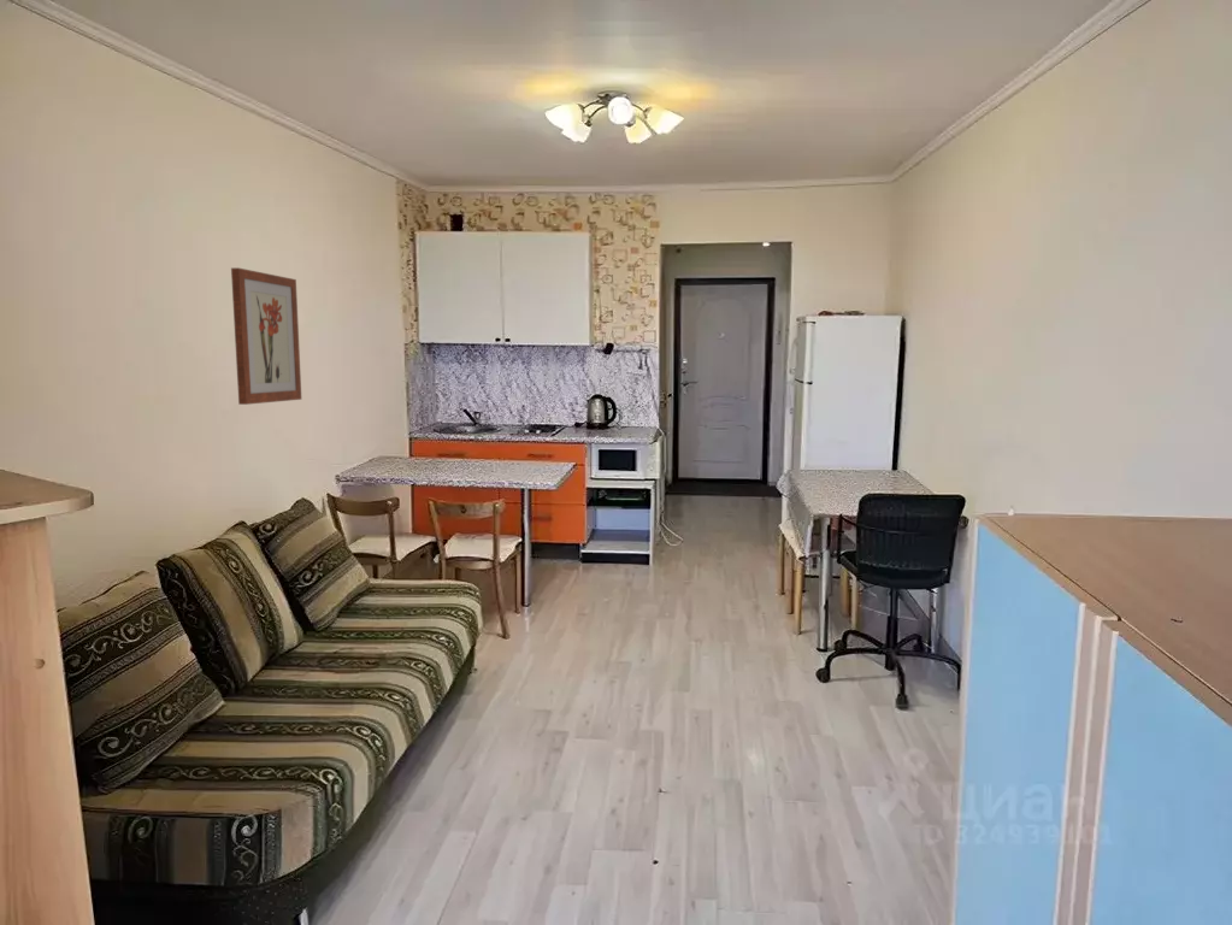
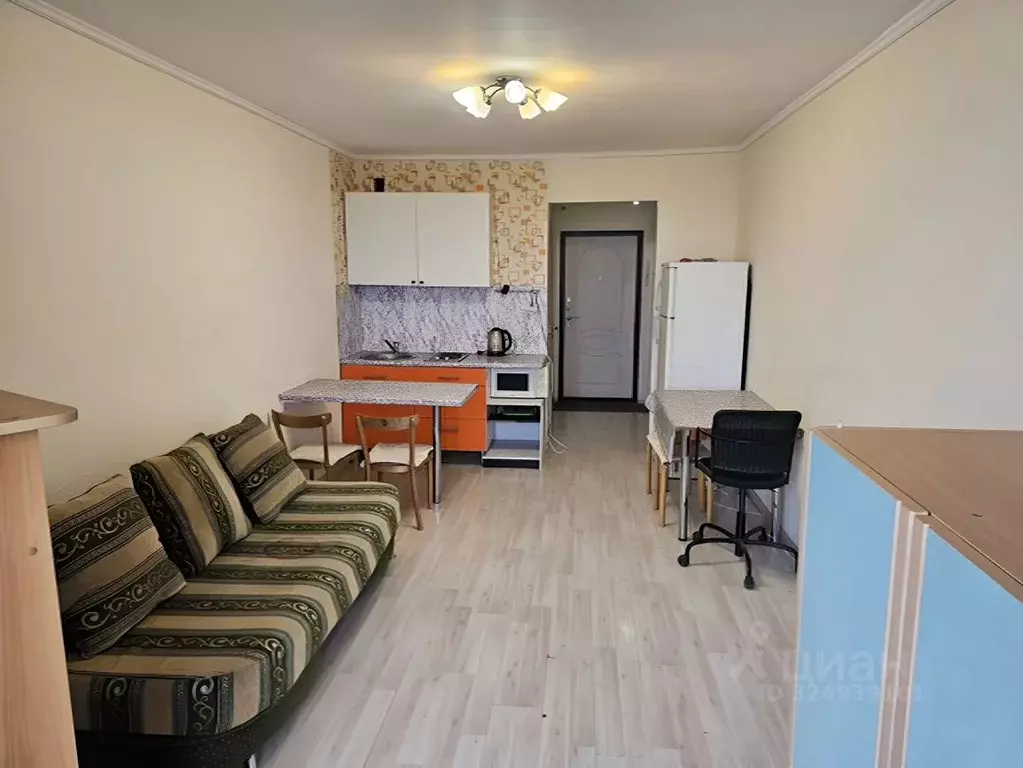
- wall art [230,266,302,406]
